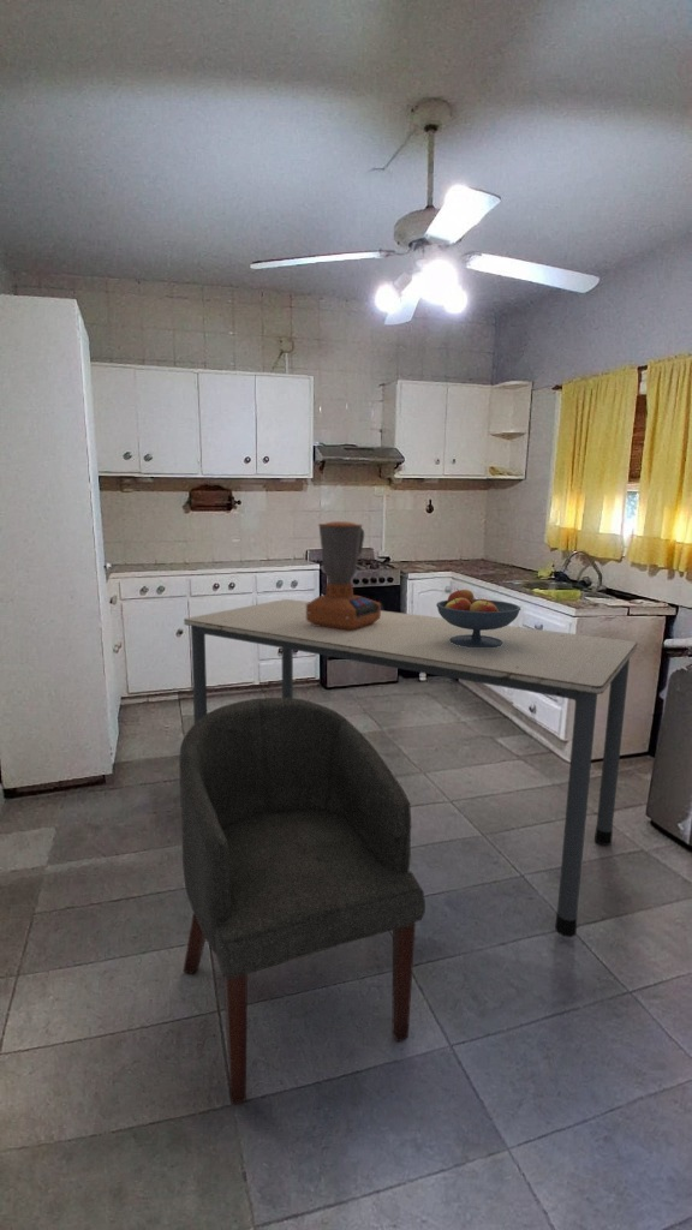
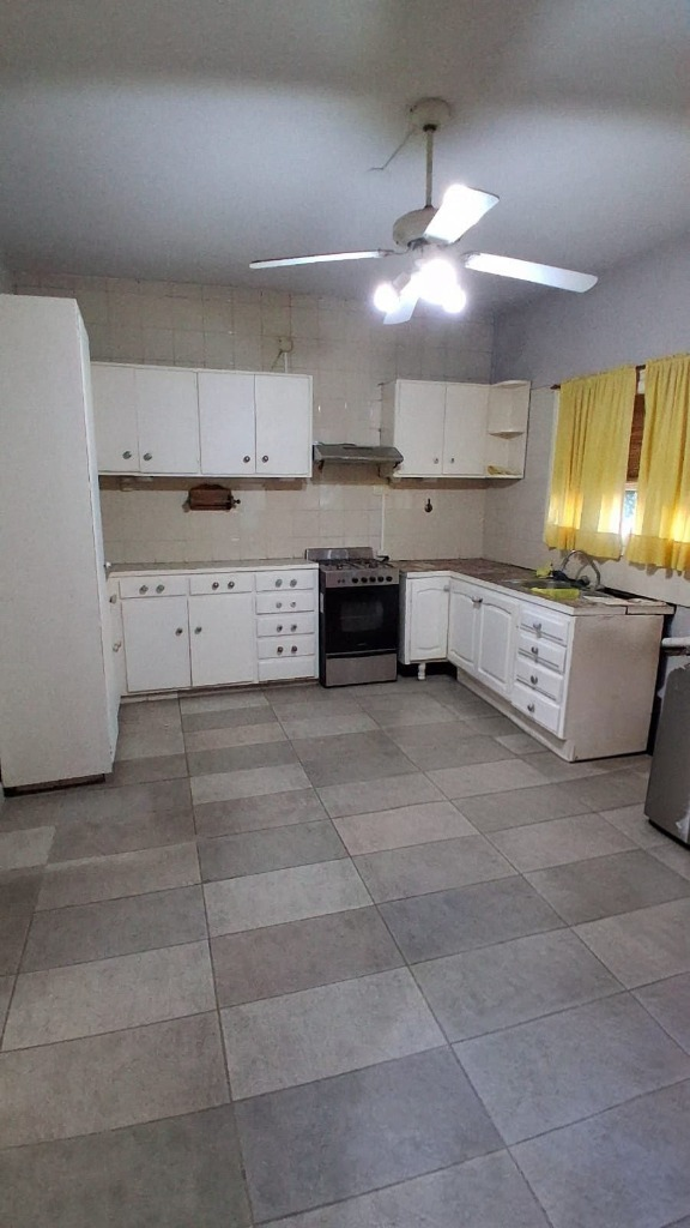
- chair [178,697,426,1106]
- fruit bowl [435,589,521,647]
- dining table [183,598,639,938]
- blender [306,520,382,631]
